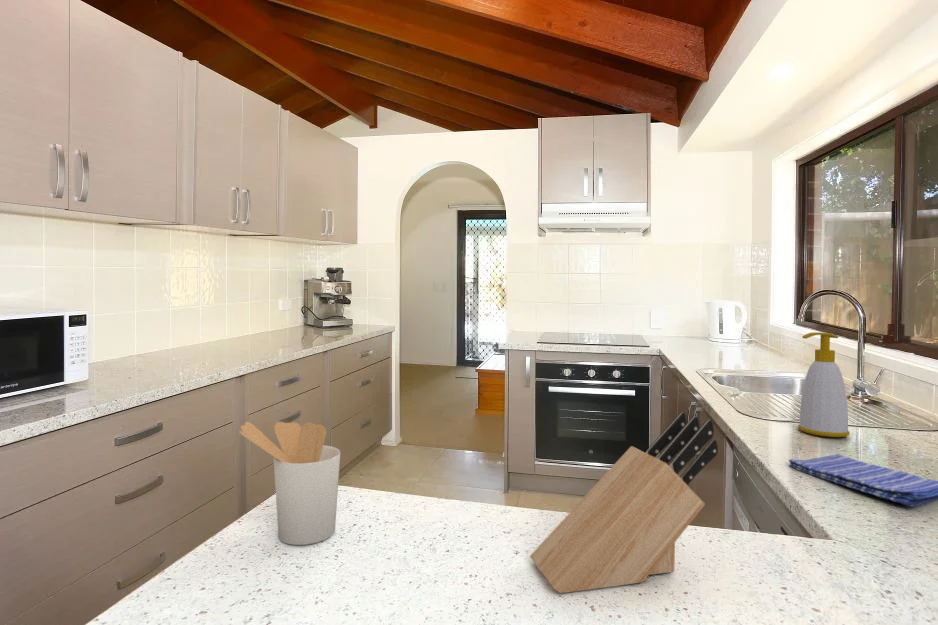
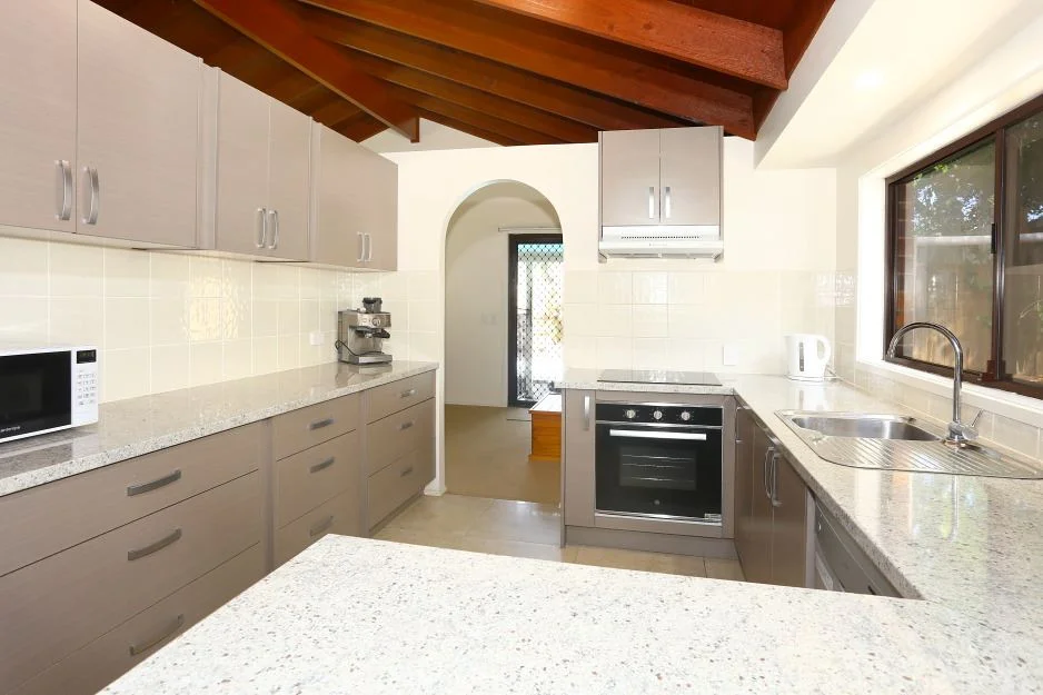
- knife block [529,411,719,595]
- dish towel [788,453,938,508]
- soap bottle [797,331,851,438]
- utensil holder [238,421,341,546]
